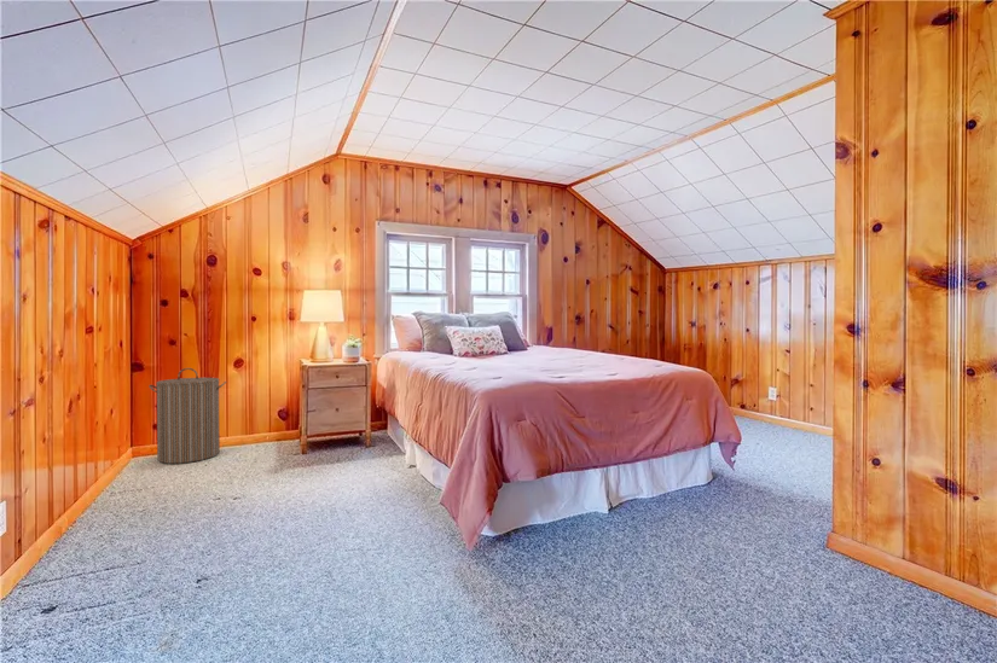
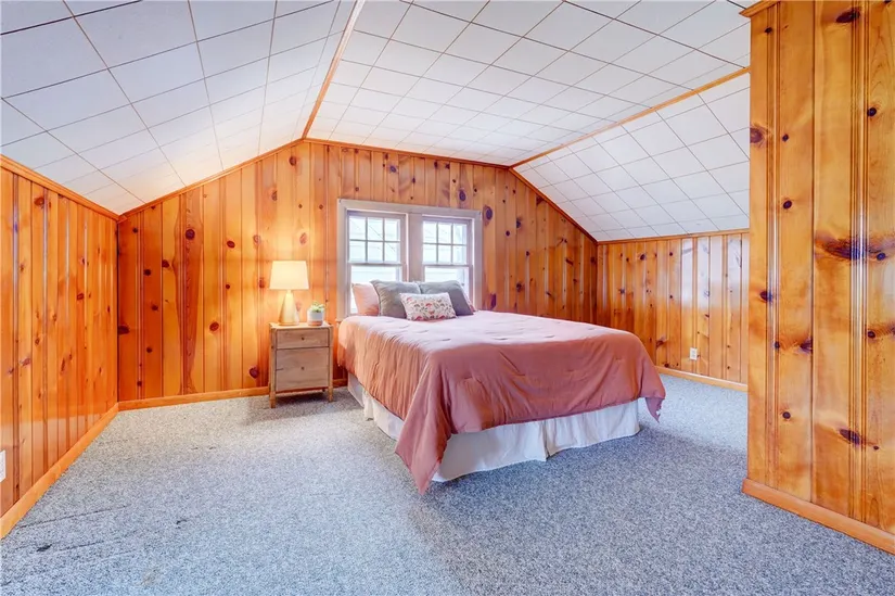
- laundry hamper [147,367,227,465]
